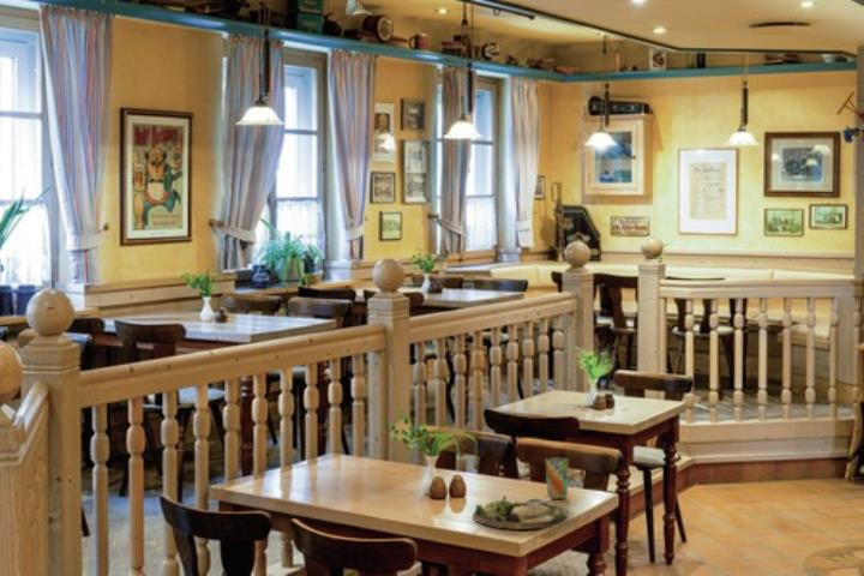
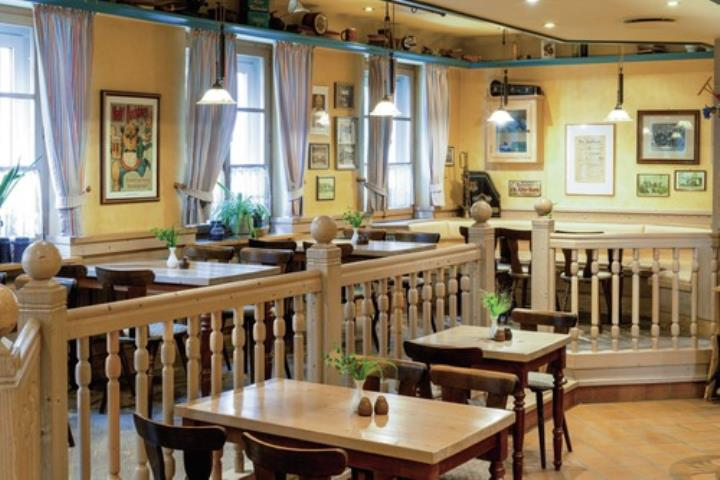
- dinner plate [472,494,569,530]
- cup [545,456,570,500]
